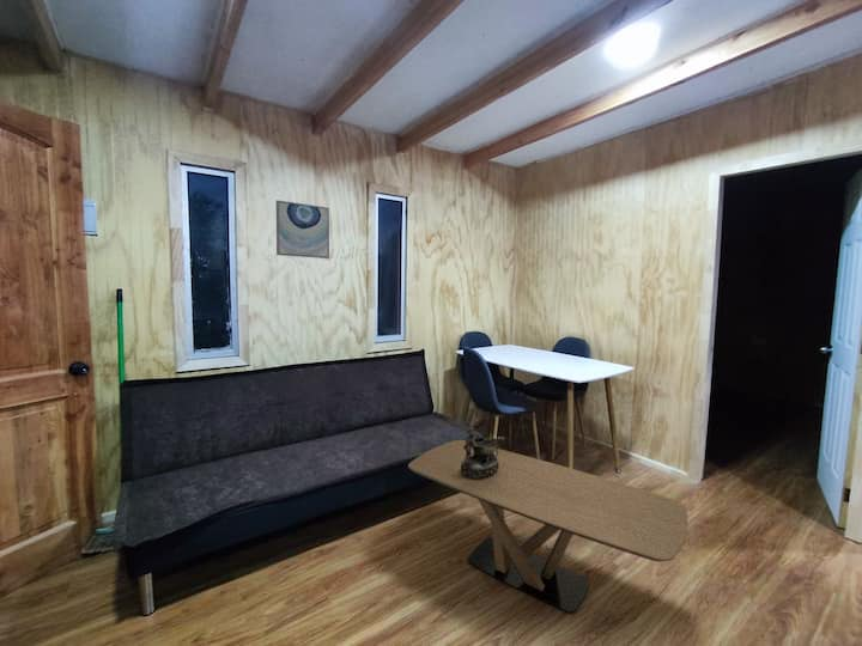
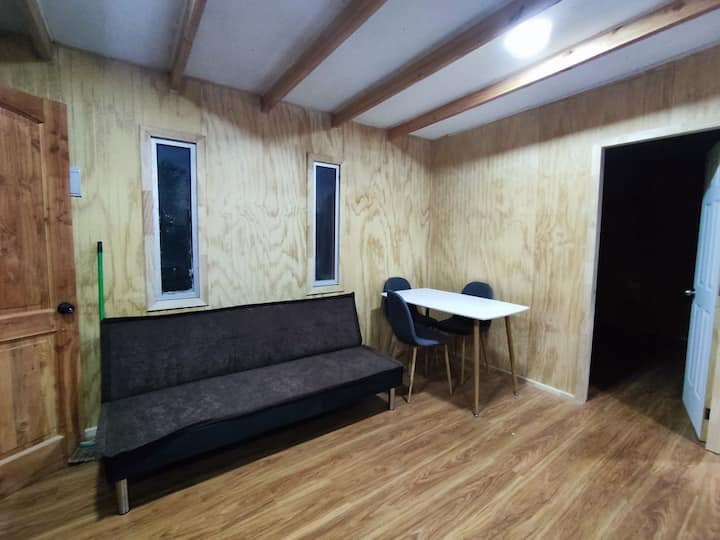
- wall art [275,199,330,260]
- decorative bowl [461,427,505,479]
- coffee table [407,439,688,614]
